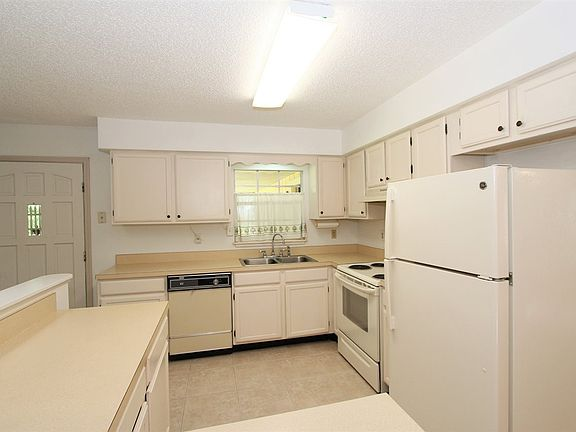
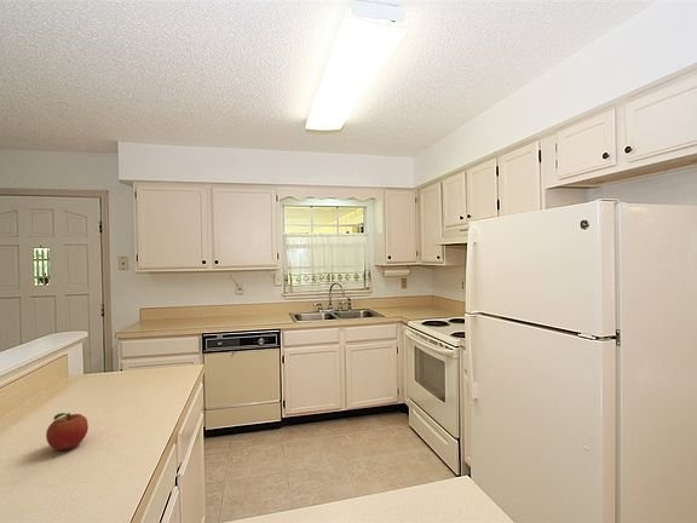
+ fruit [45,412,90,452]
